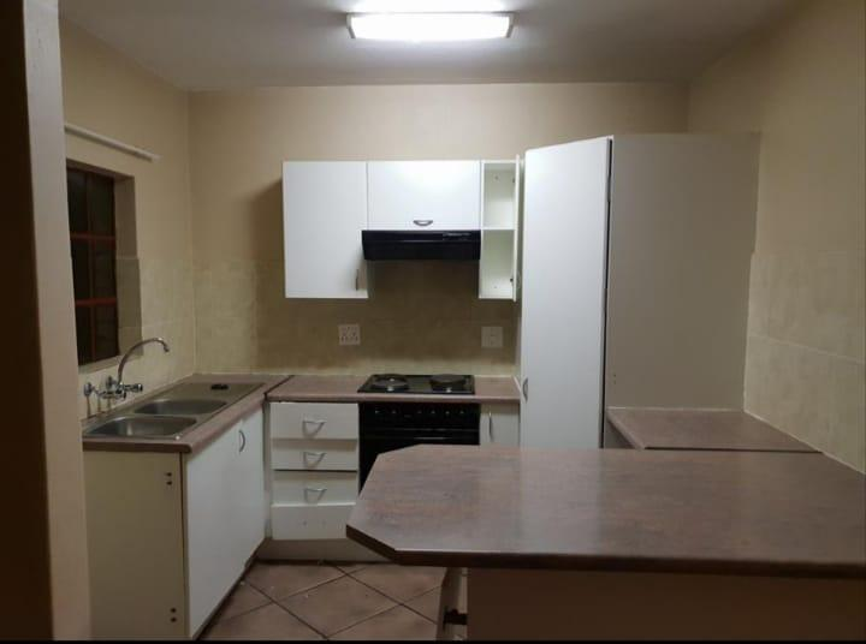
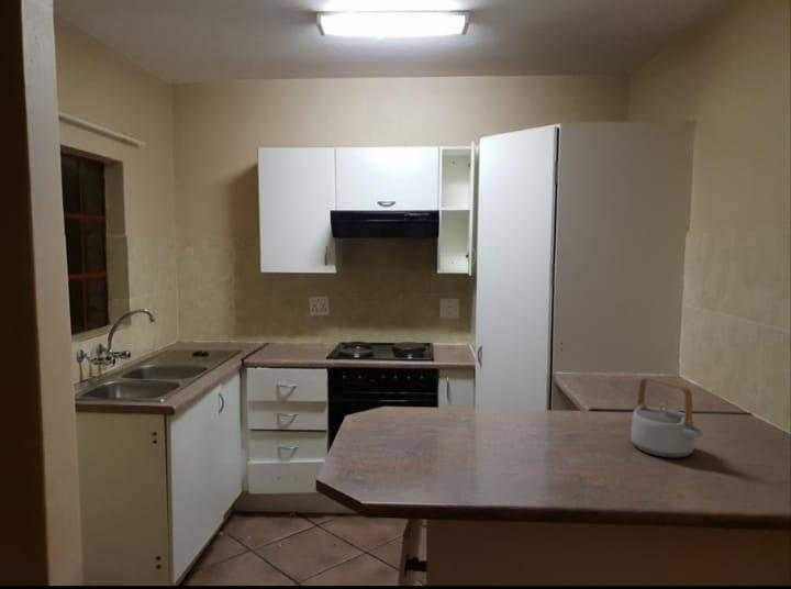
+ teapot [630,376,704,459]
